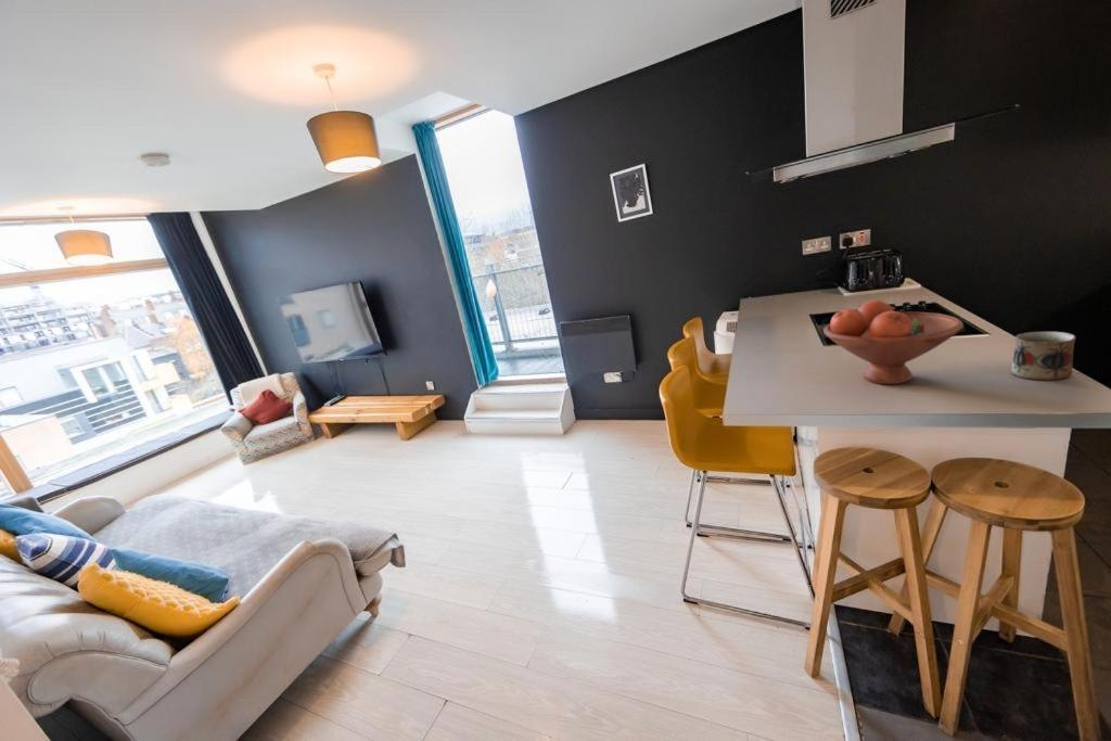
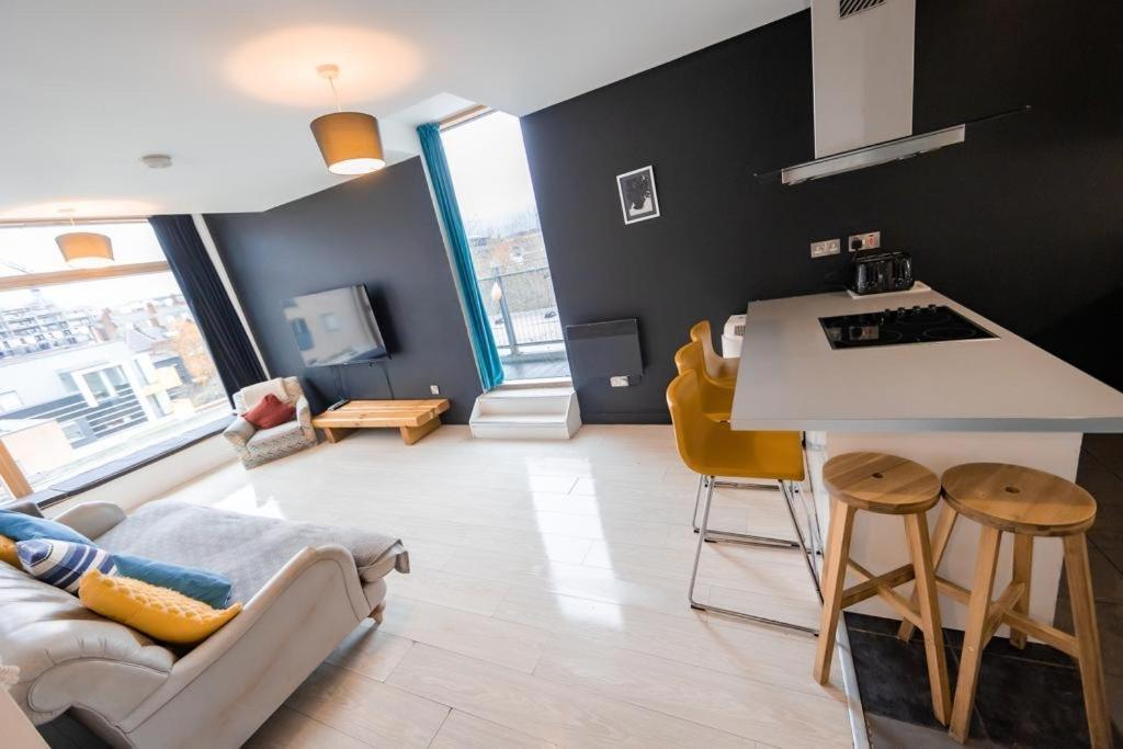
- fruit bowl [822,299,965,385]
- mug [1010,331,1077,382]
